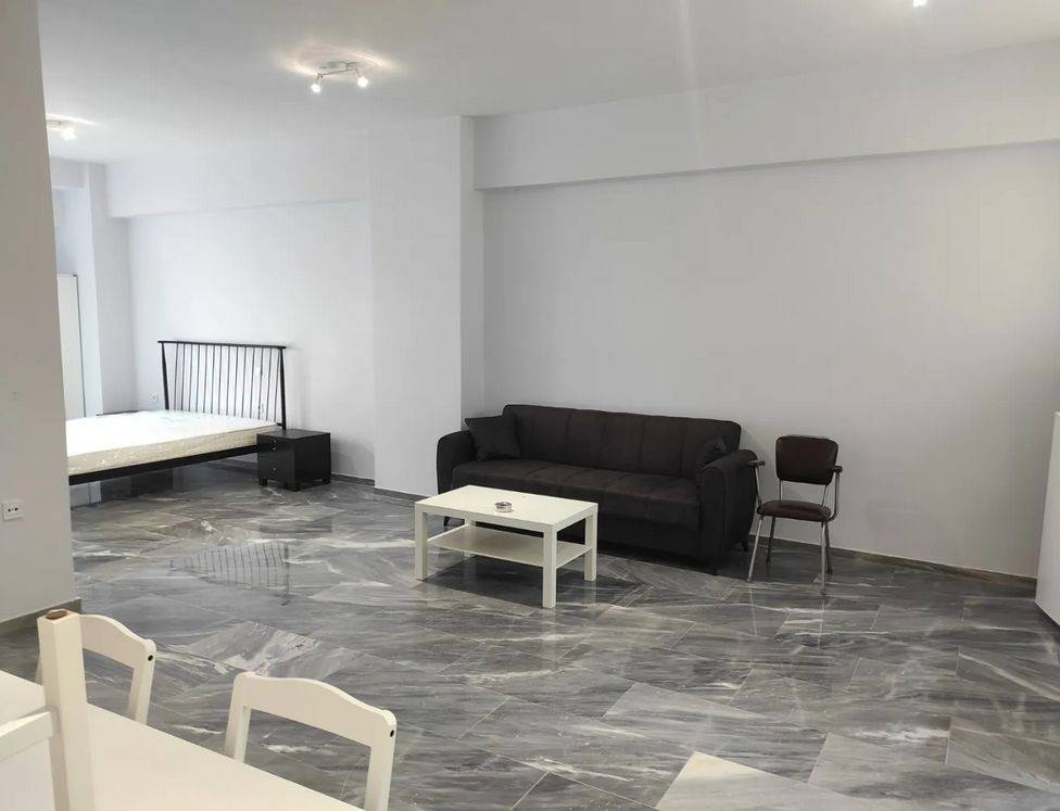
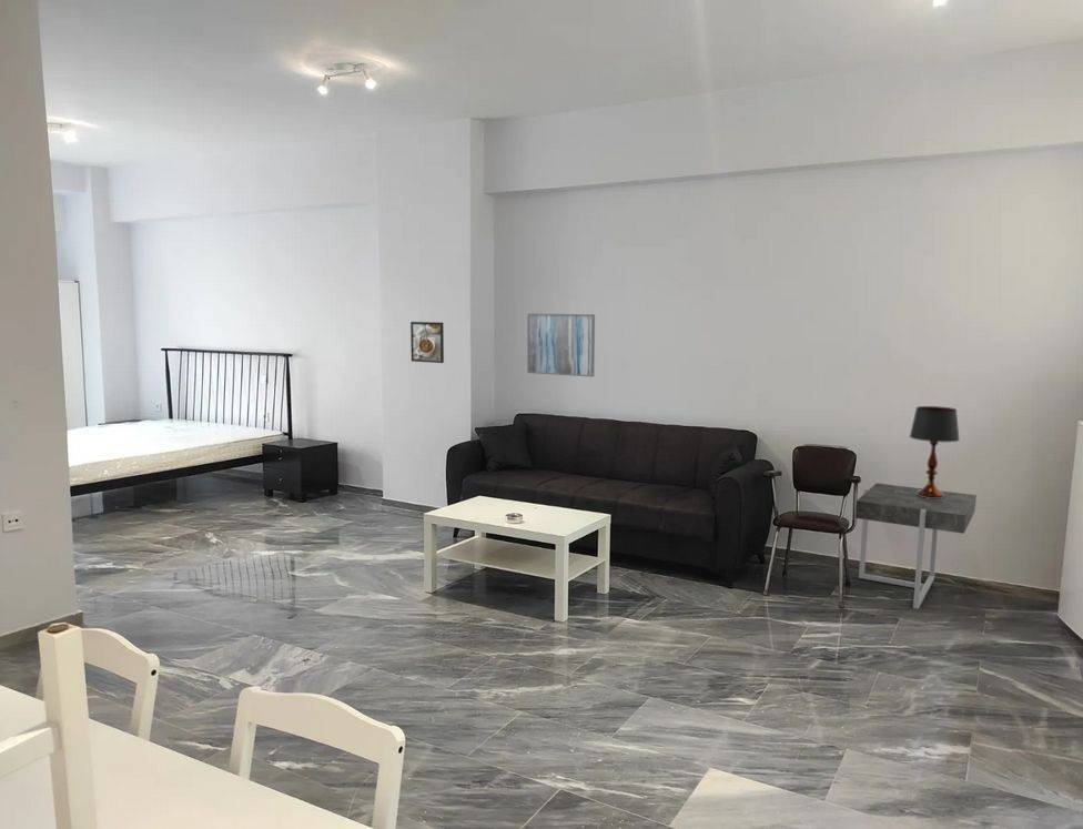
+ wall art [526,312,596,378]
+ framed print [409,321,445,364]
+ table lamp [909,405,961,498]
+ side table [854,482,978,609]
